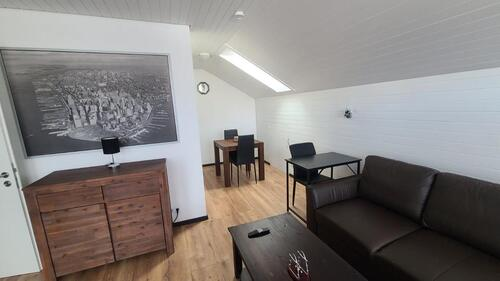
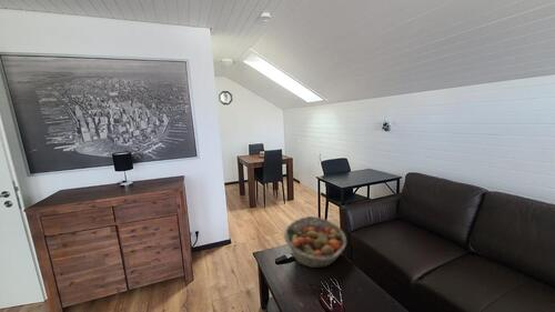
+ fruit basket [283,215,347,269]
